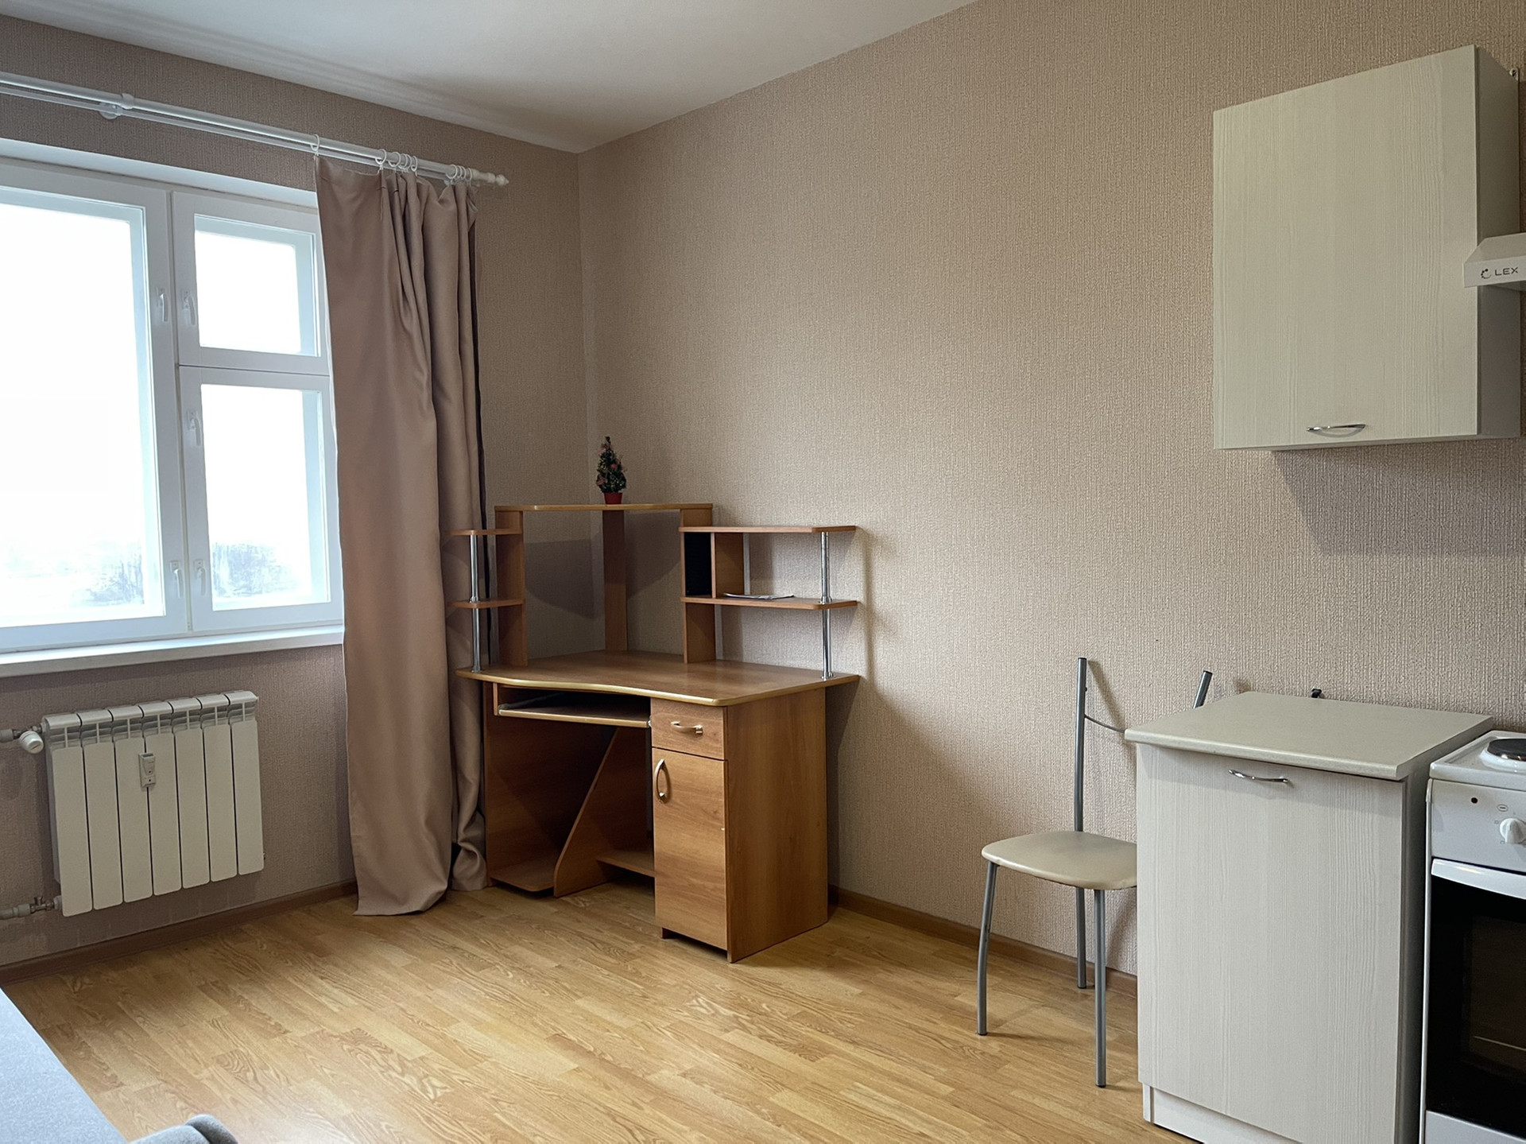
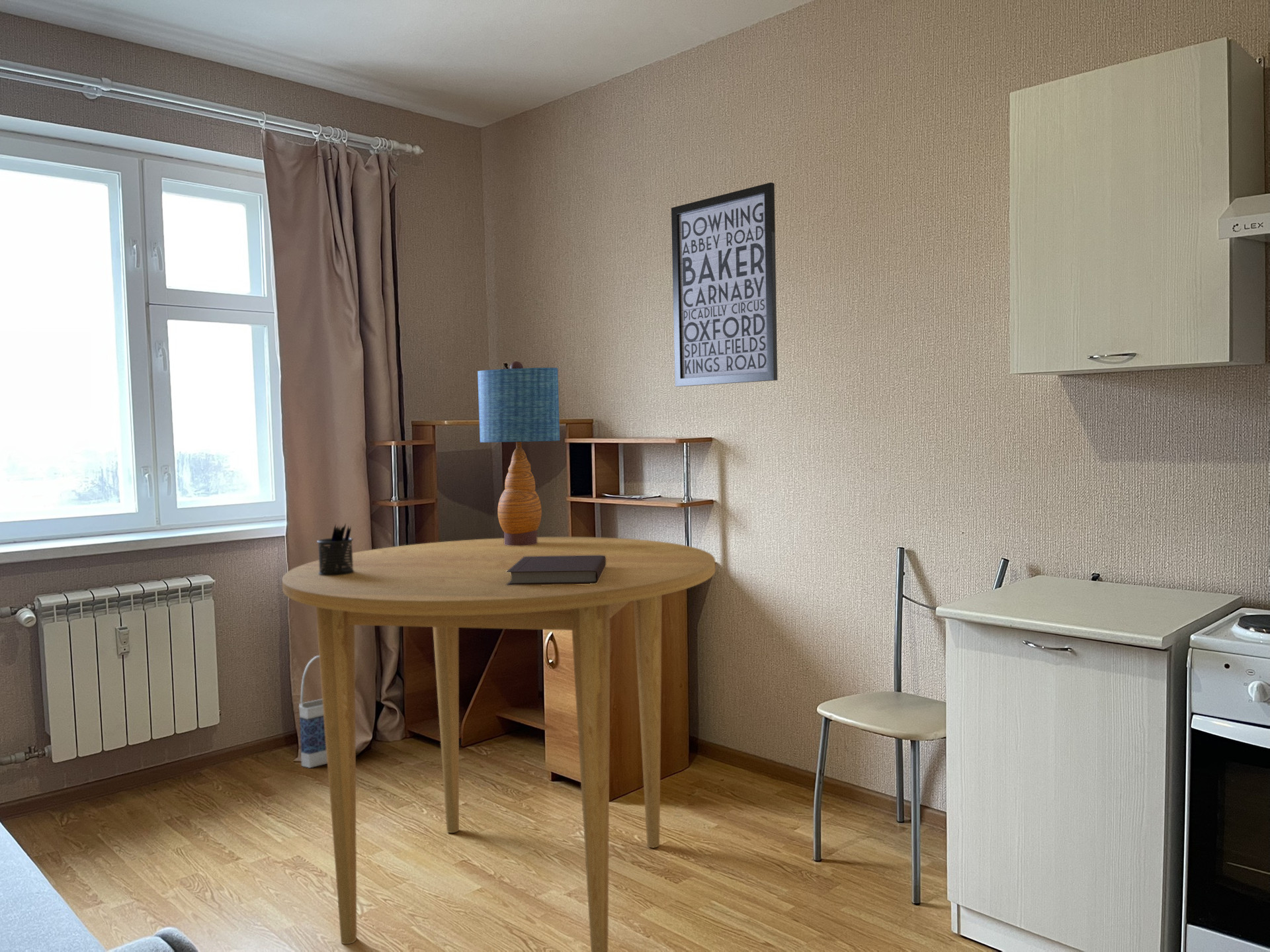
+ wall art [671,182,778,387]
+ notebook [507,555,606,585]
+ bag [298,655,327,769]
+ pen holder [316,522,354,576]
+ dining table [281,537,716,952]
+ table lamp [477,361,560,546]
